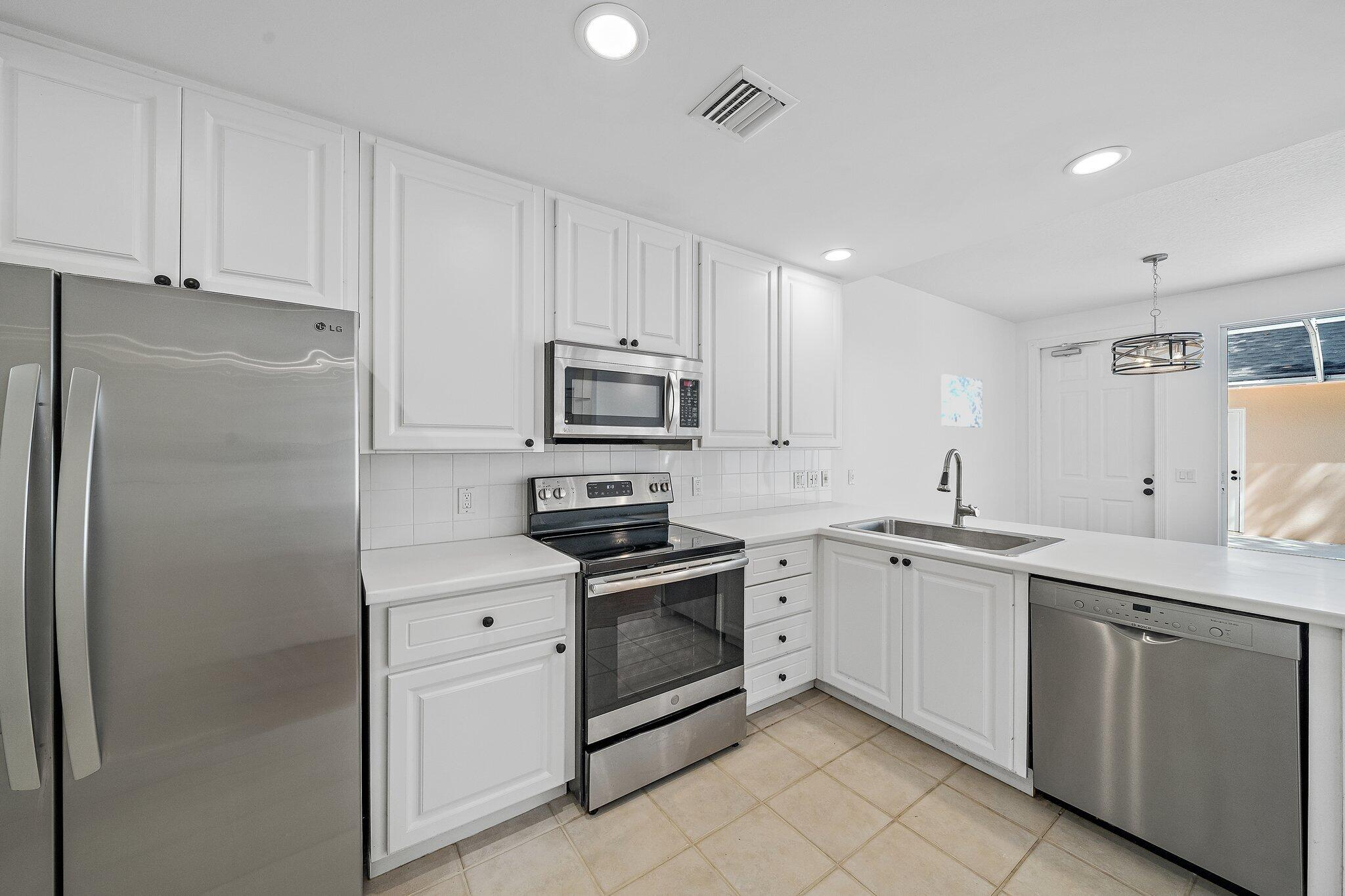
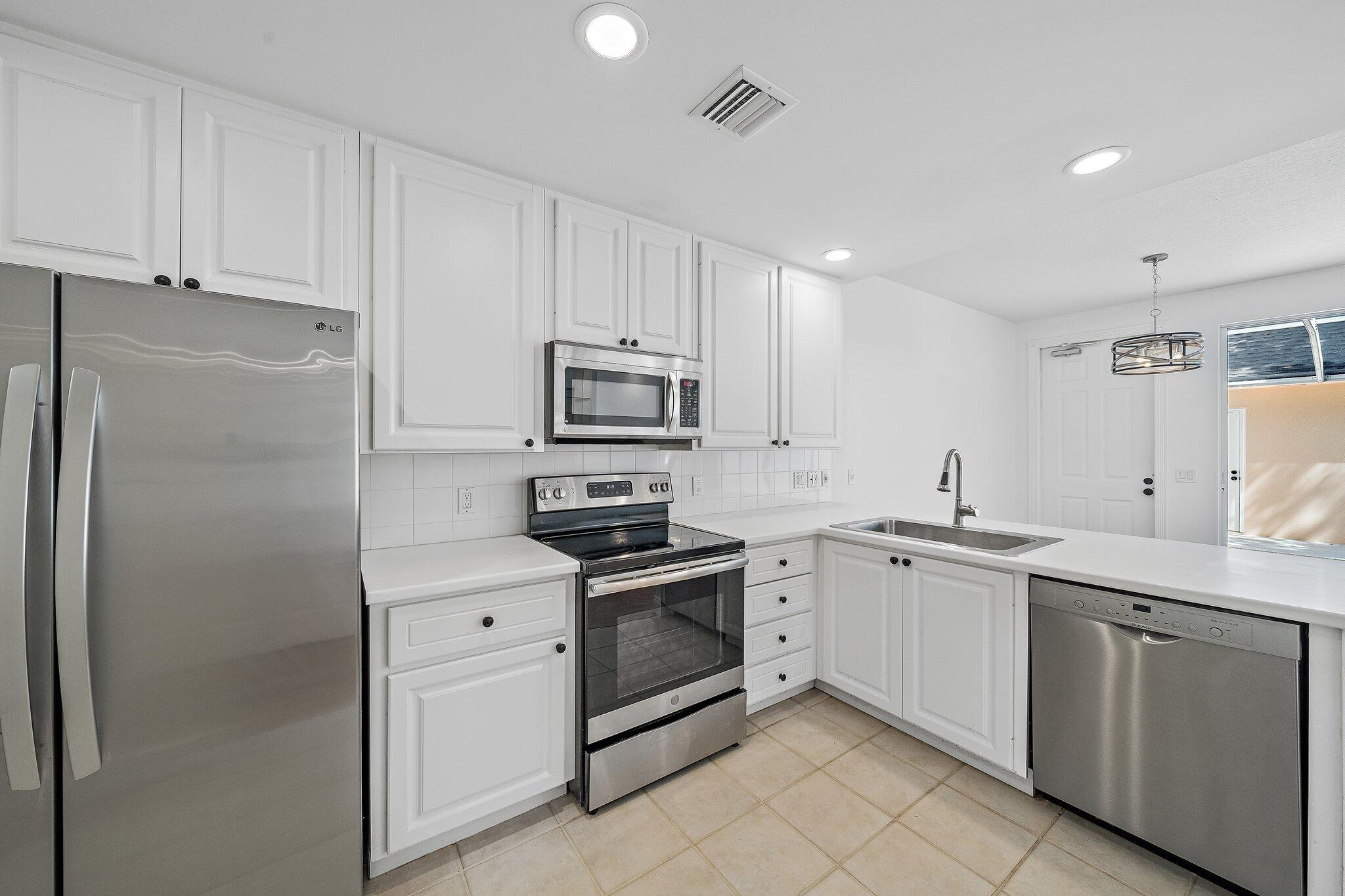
- wall art [940,373,983,428]
